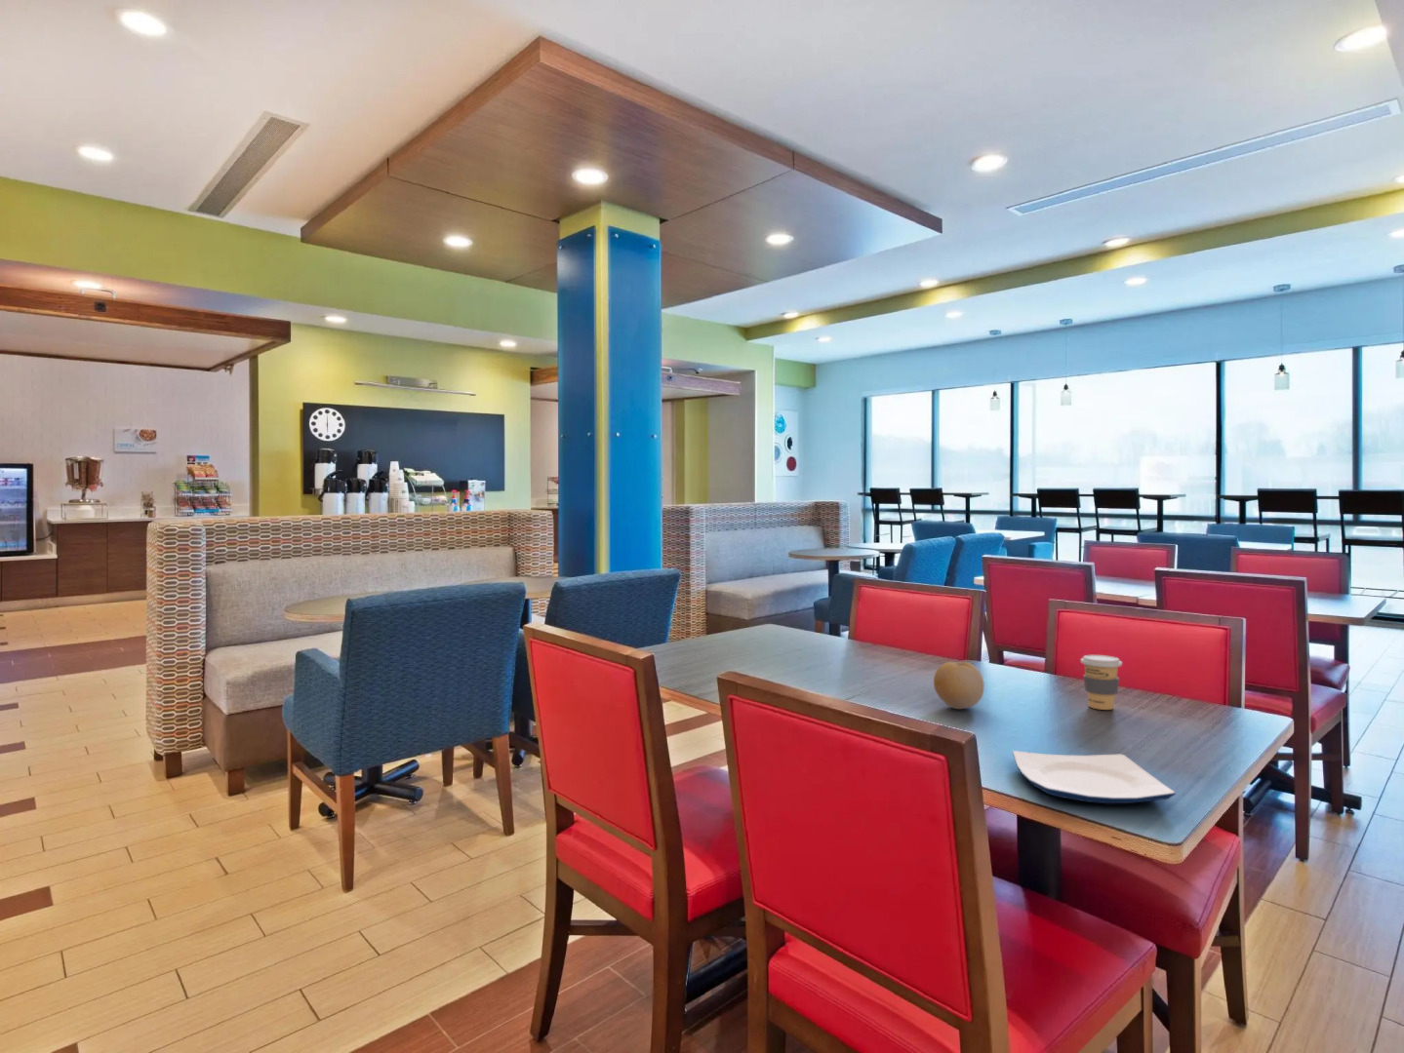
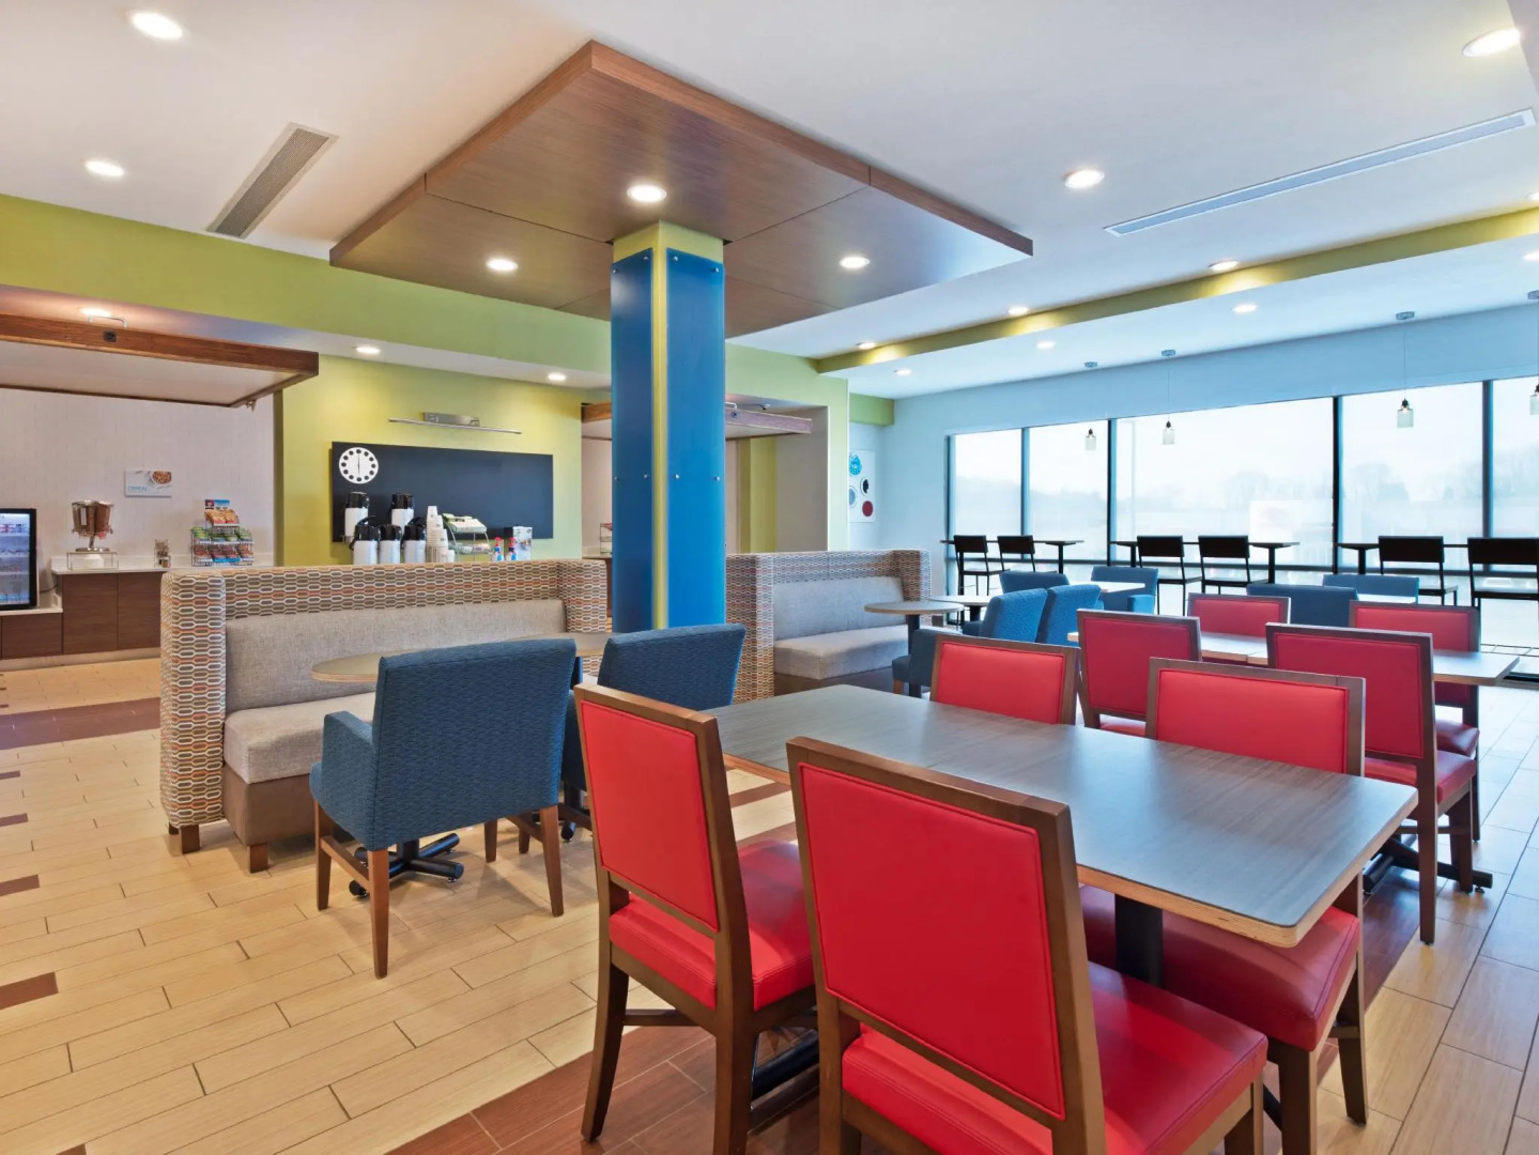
- coffee cup [1080,654,1123,711]
- plate [1011,750,1176,804]
- fruit [933,661,986,710]
